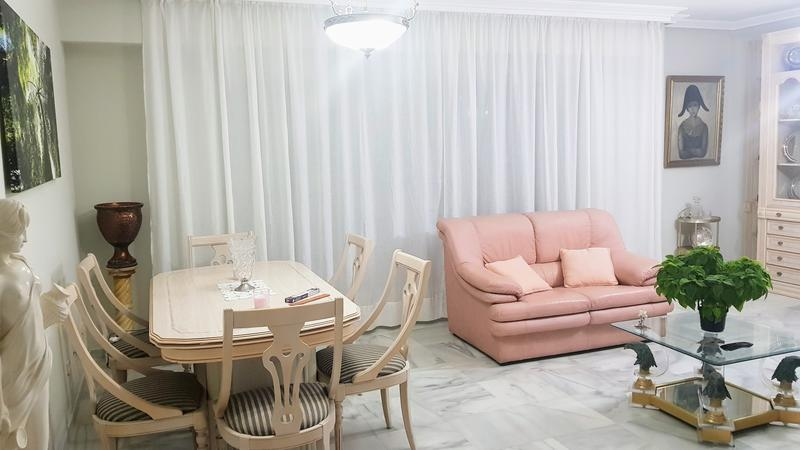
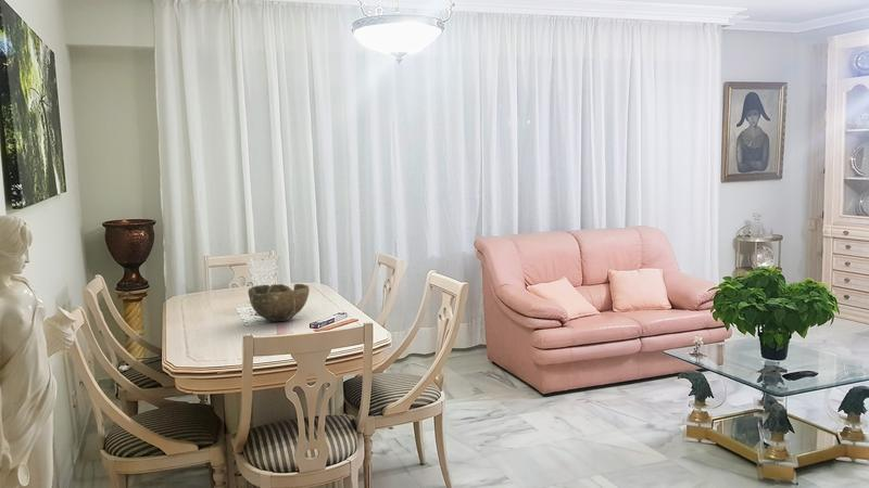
+ bowl [247,283,311,322]
